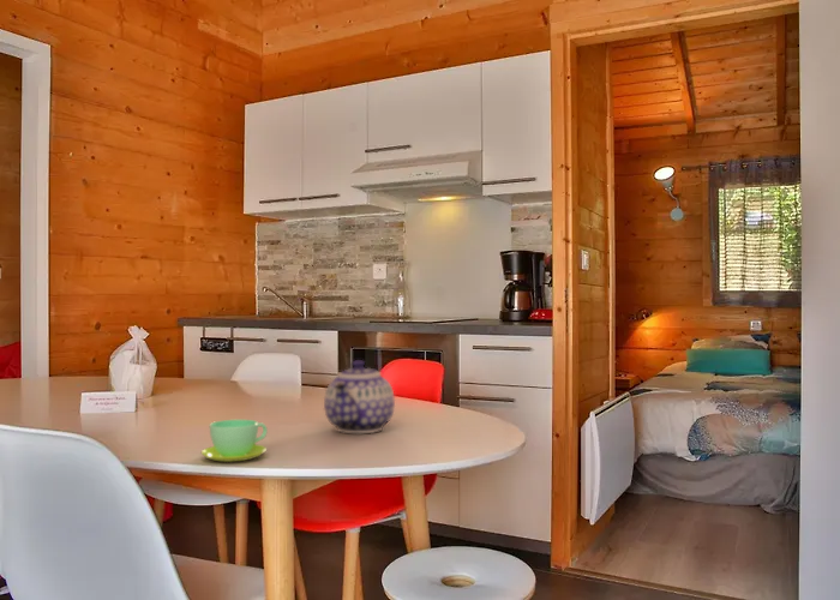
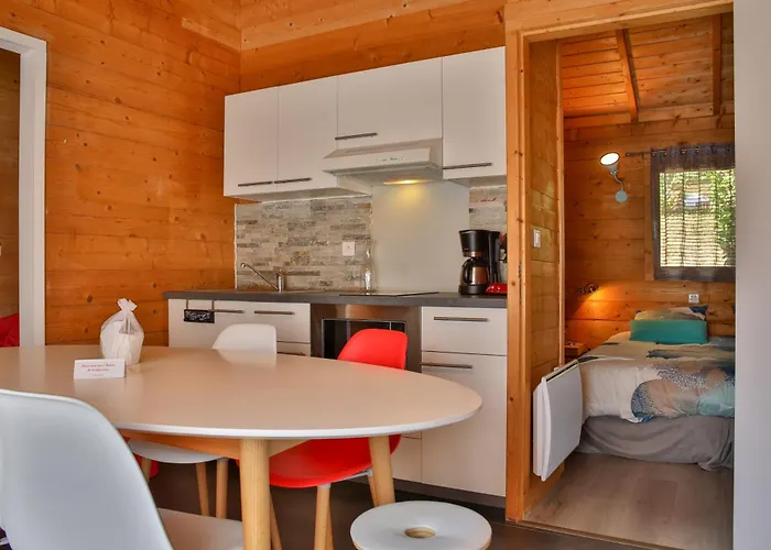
- cup [200,419,269,463]
- teapot [323,359,396,434]
